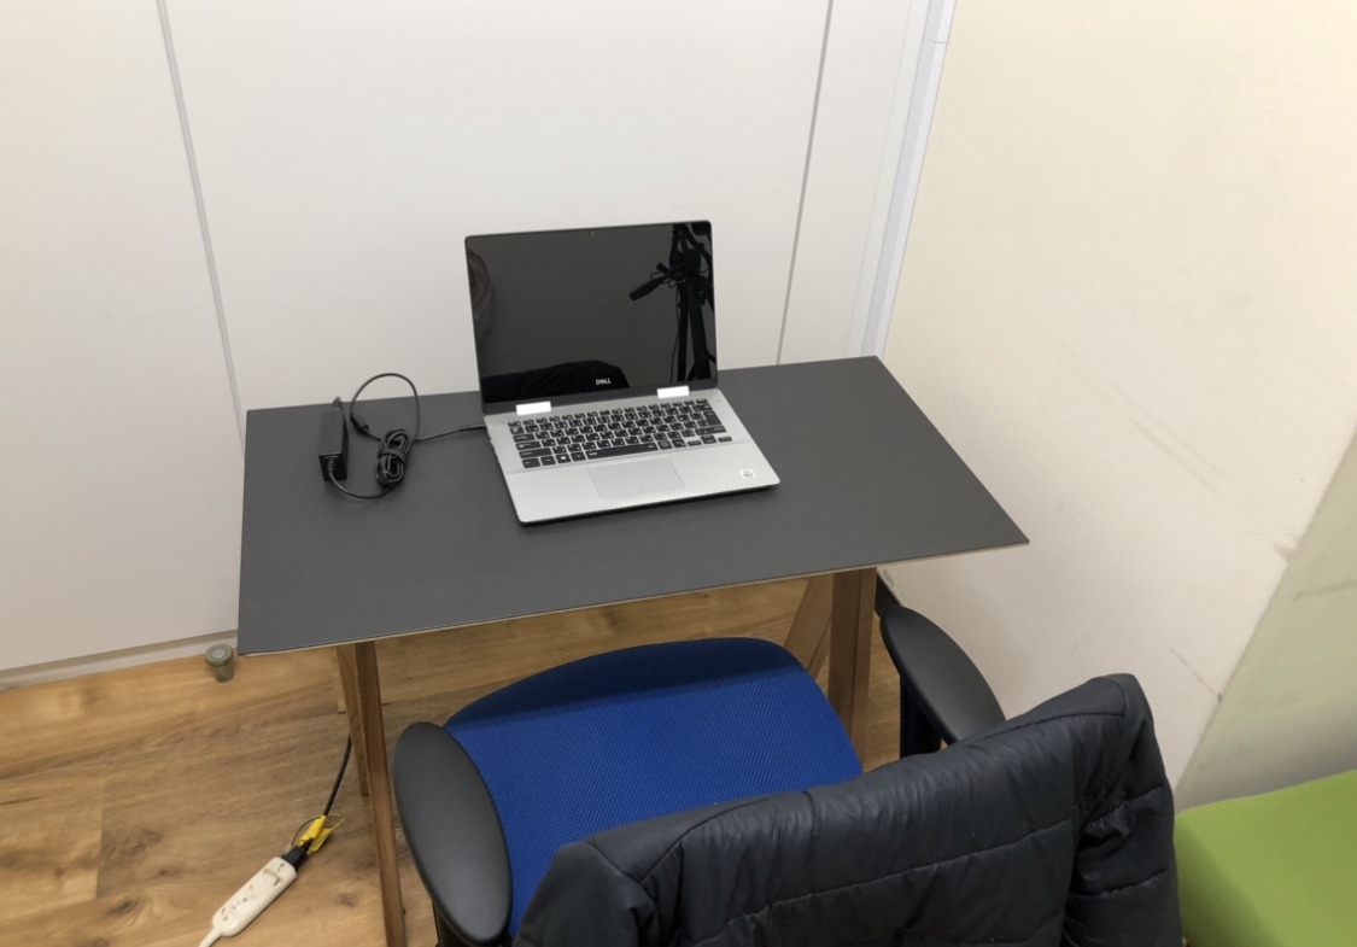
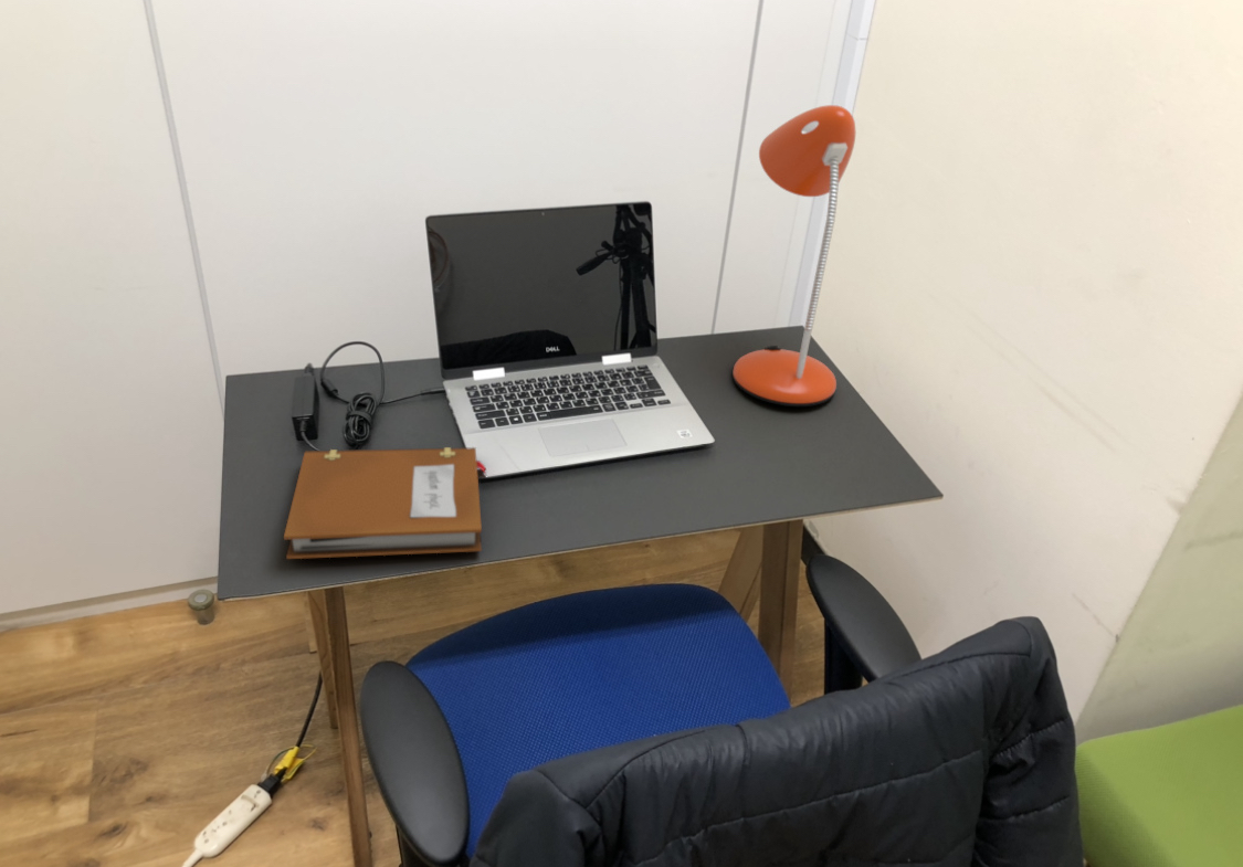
+ desk lamp [731,104,856,408]
+ notebook [283,446,487,560]
